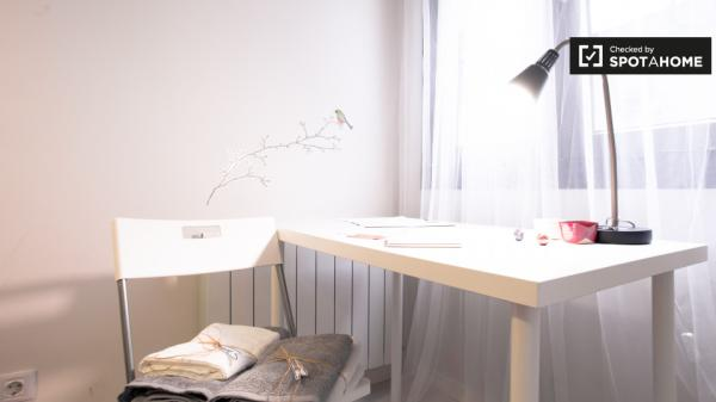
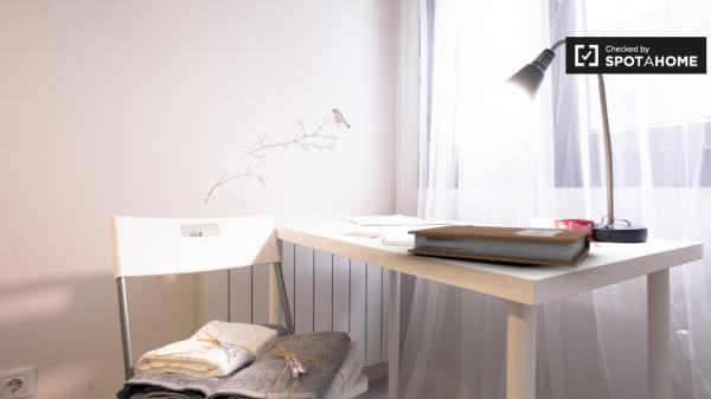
+ notebook [406,224,600,269]
